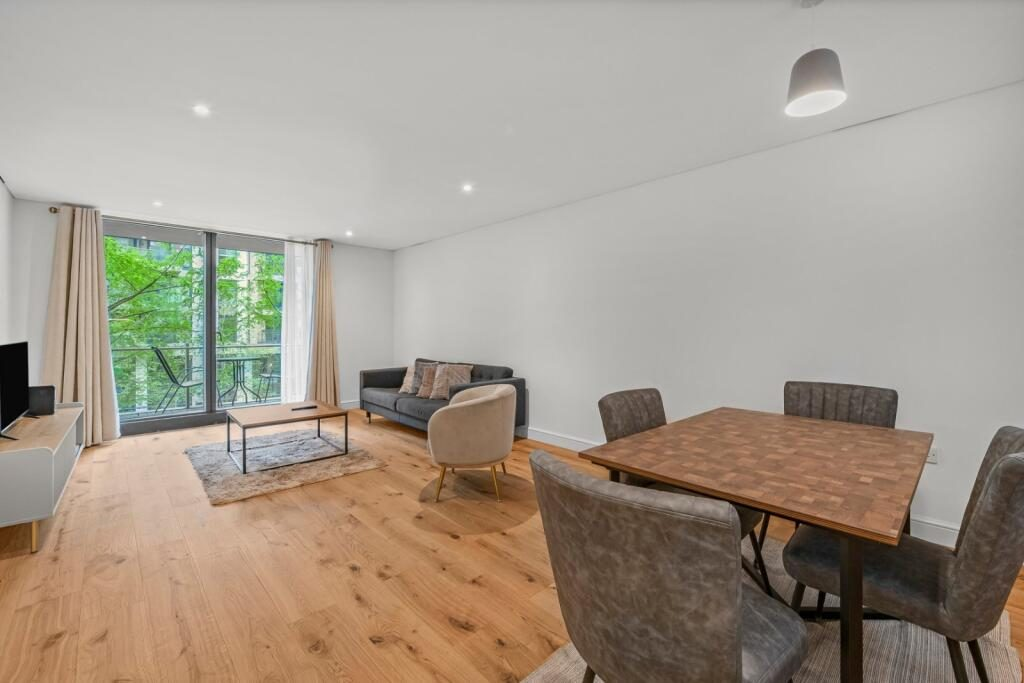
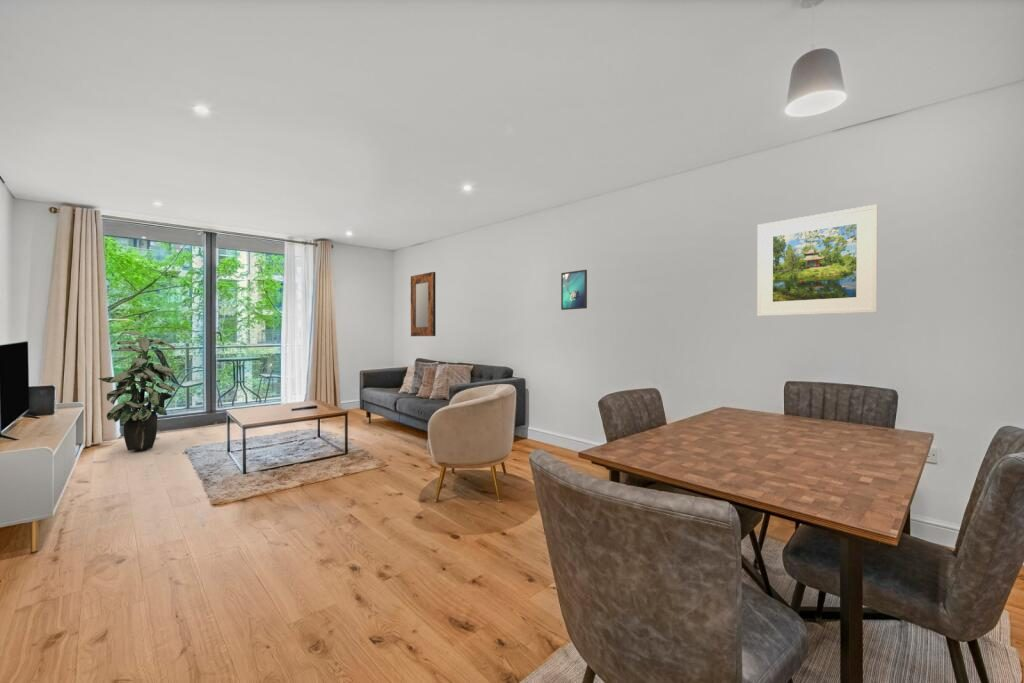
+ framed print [756,203,879,317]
+ home mirror [410,271,437,337]
+ indoor plant [98,330,177,451]
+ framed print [560,269,588,311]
